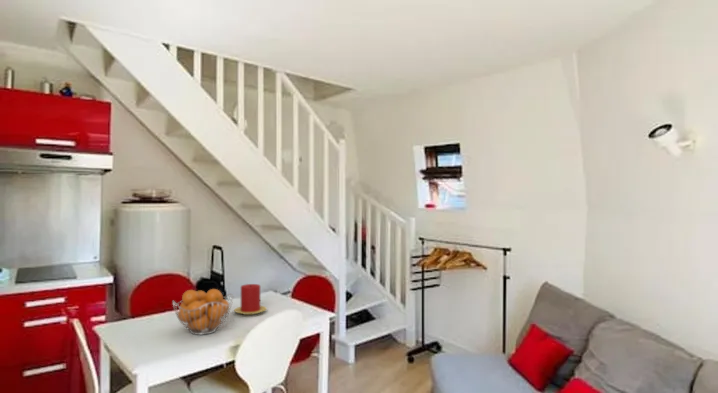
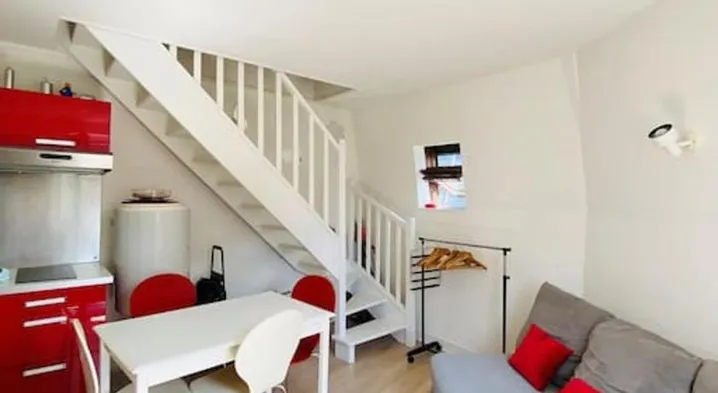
- candle [233,283,268,316]
- fruit basket [172,288,234,336]
